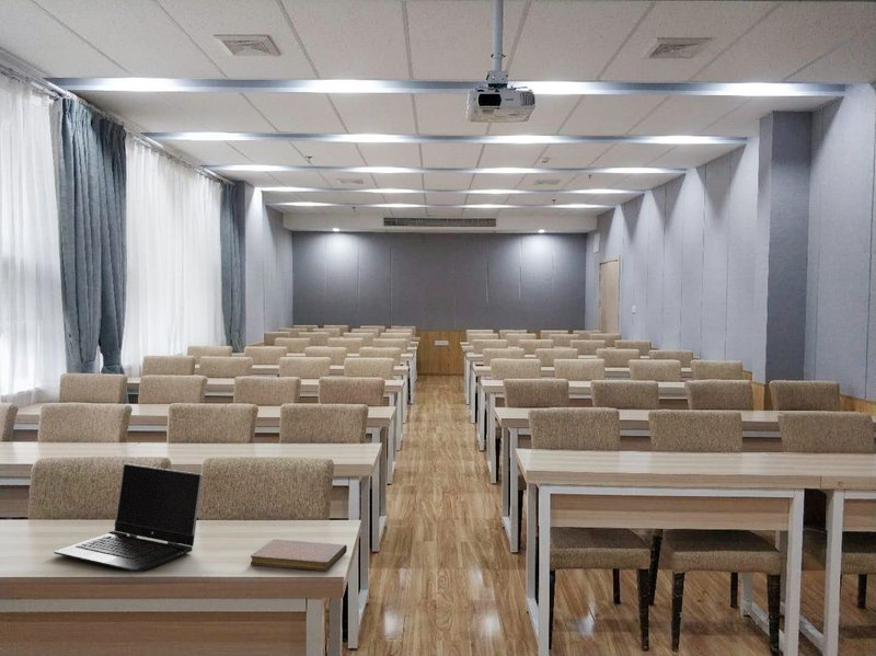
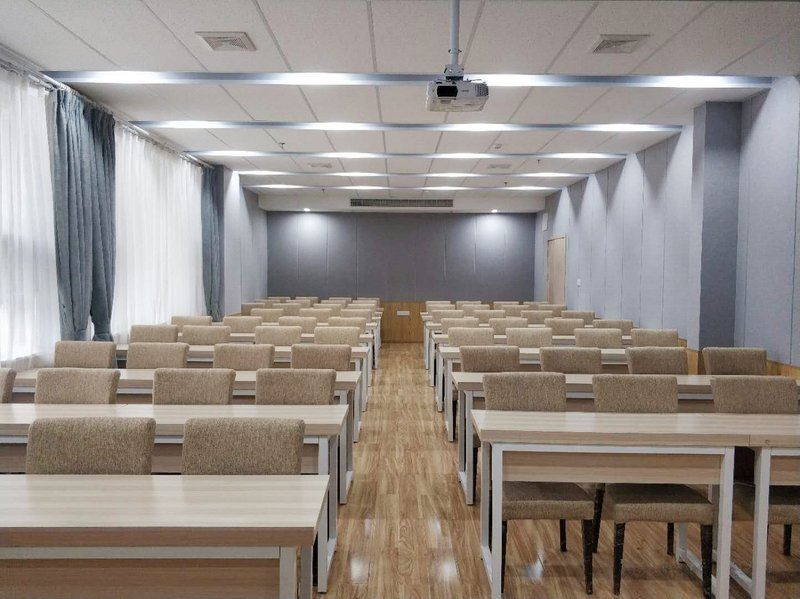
- laptop computer [53,462,204,573]
- notebook [250,539,348,572]
